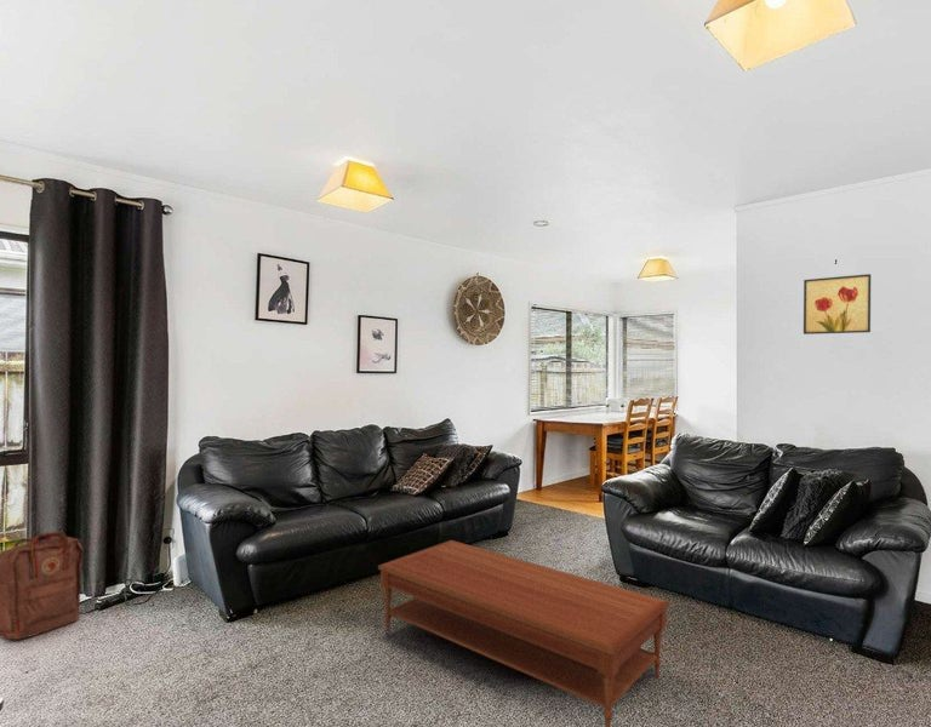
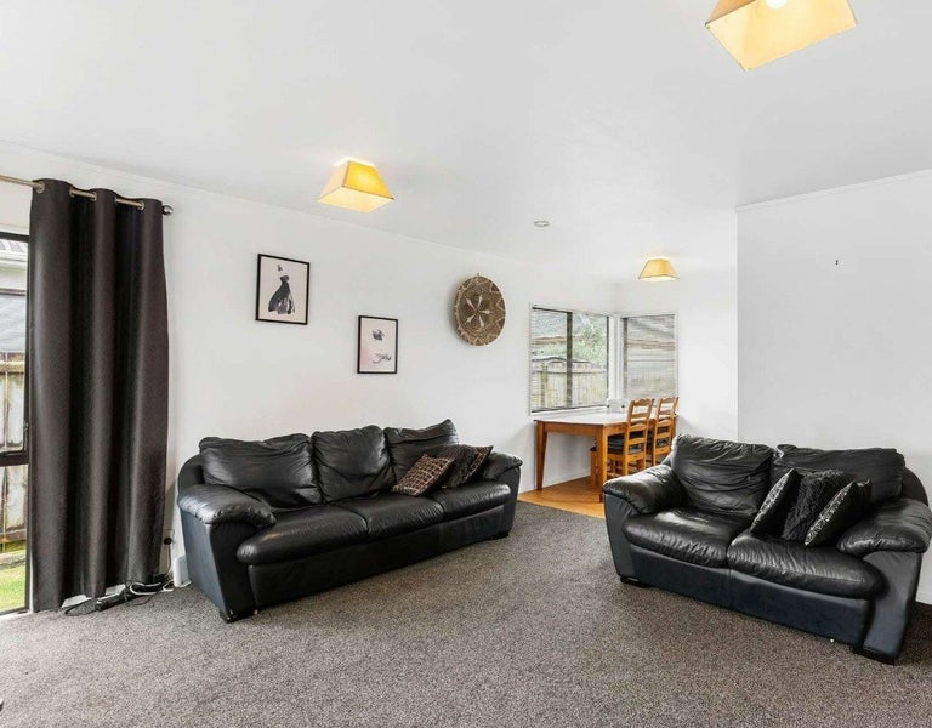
- backpack [0,531,85,641]
- wall art [803,273,872,336]
- coffee table [377,539,670,727]
